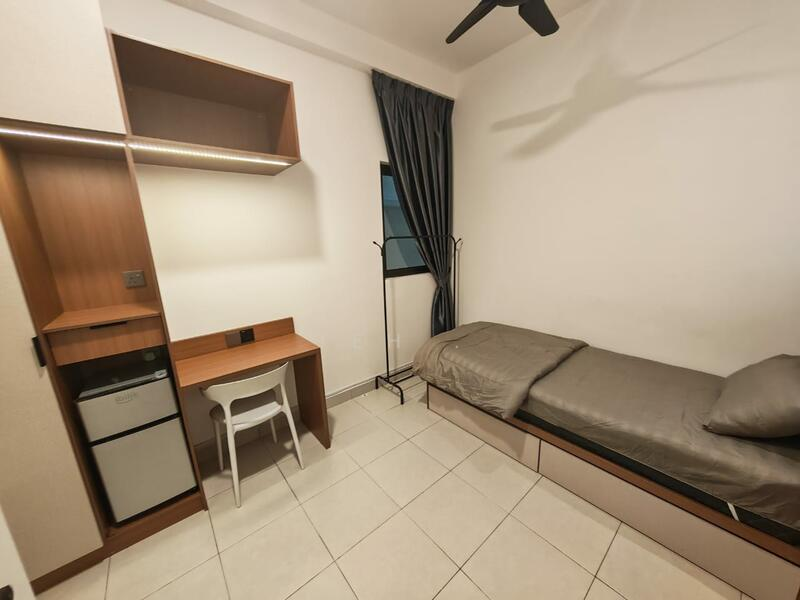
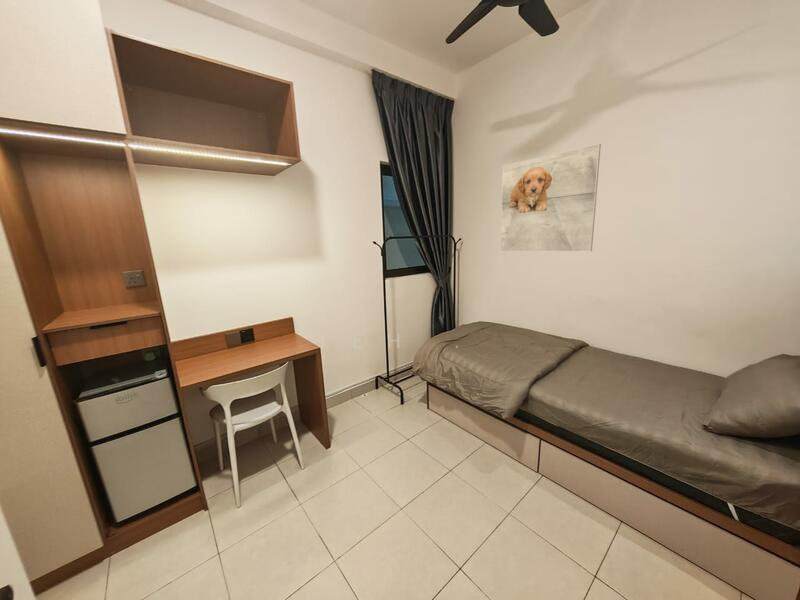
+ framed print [500,143,602,252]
